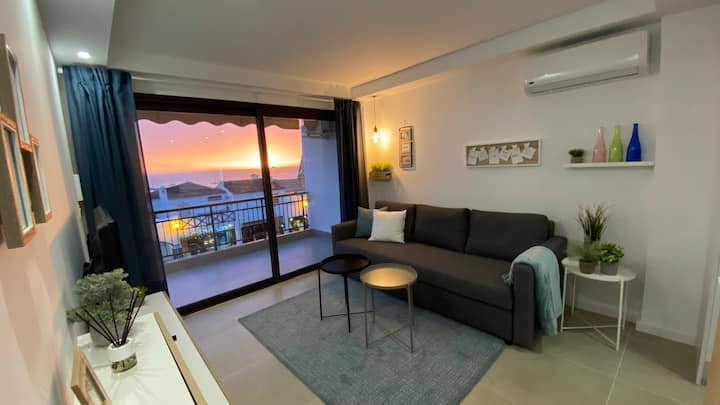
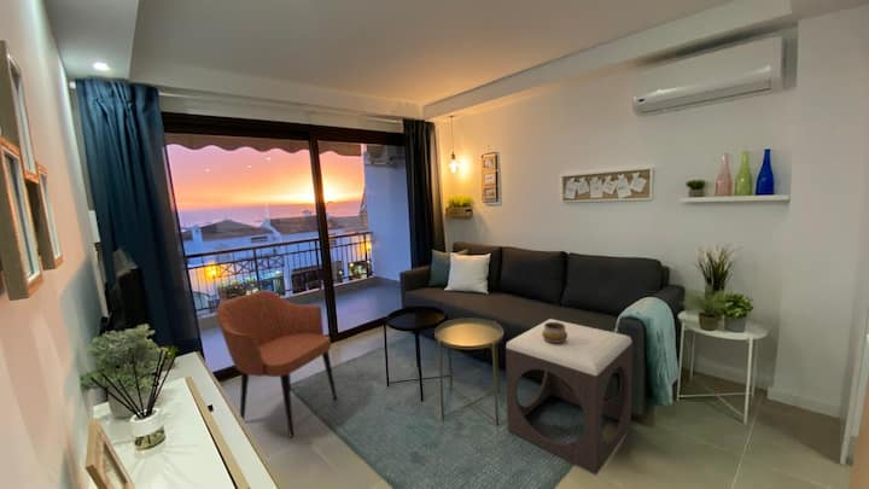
+ decorative bowl [542,322,567,344]
+ armchair [215,289,338,438]
+ footstool [505,318,634,476]
